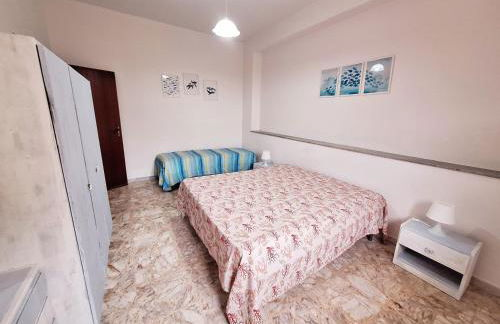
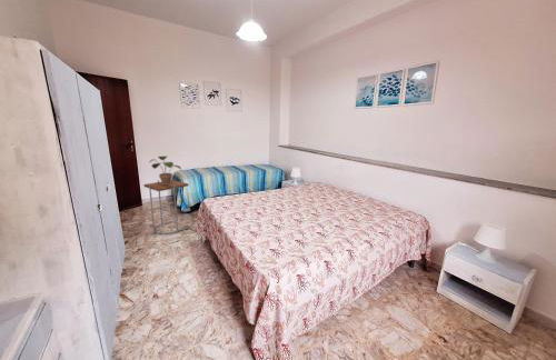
+ potted plant [148,156,182,184]
+ side table [142,179,192,236]
